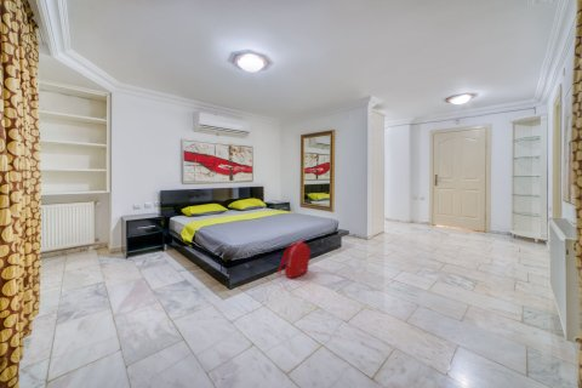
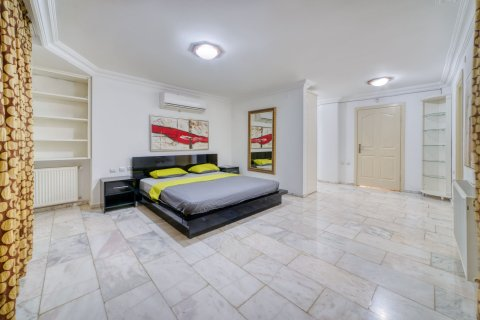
- backpack [276,240,312,279]
